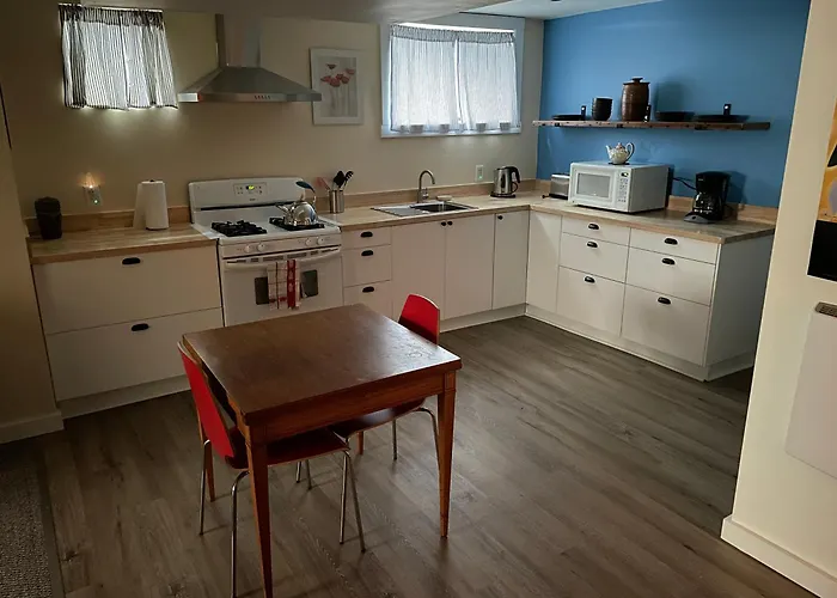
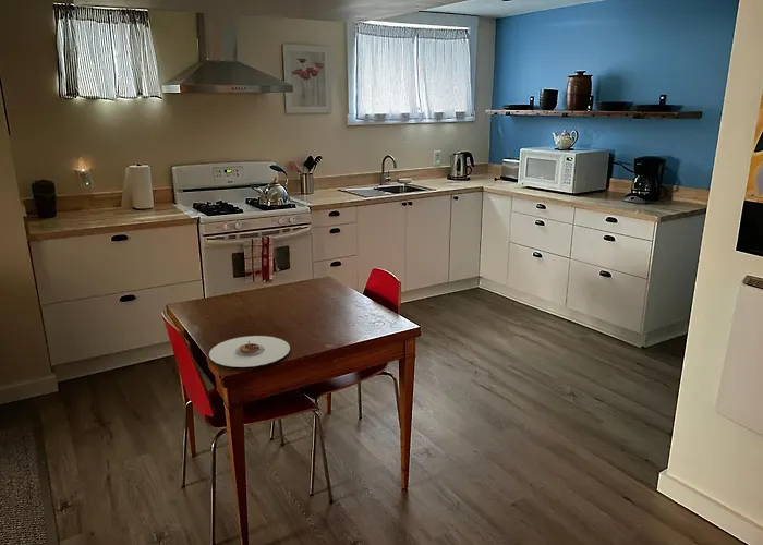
+ plate [208,335,291,368]
